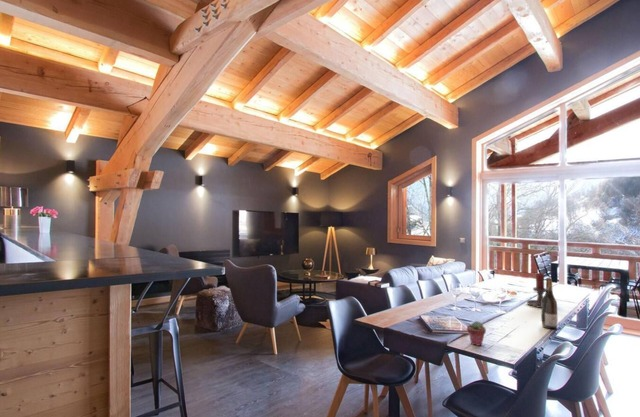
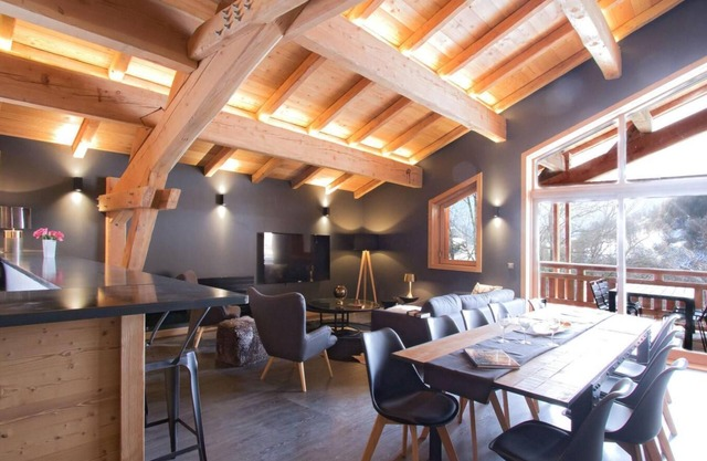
- potted succulent [466,320,487,347]
- wine bottle [540,277,559,330]
- candle holder [526,272,546,309]
